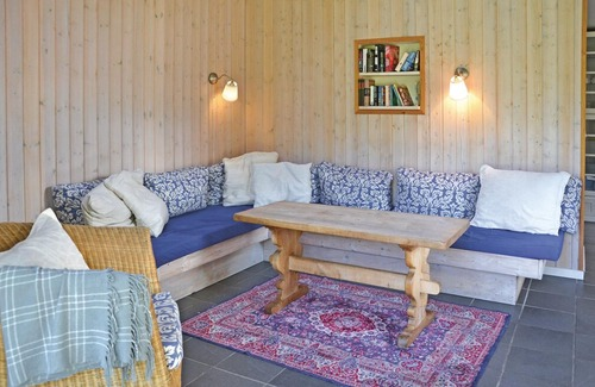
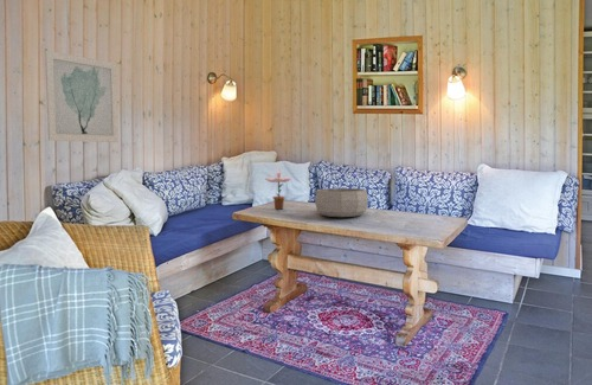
+ flower [264,163,292,210]
+ decorative bowl [314,187,369,218]
+ wall art [44,50,120,143]
